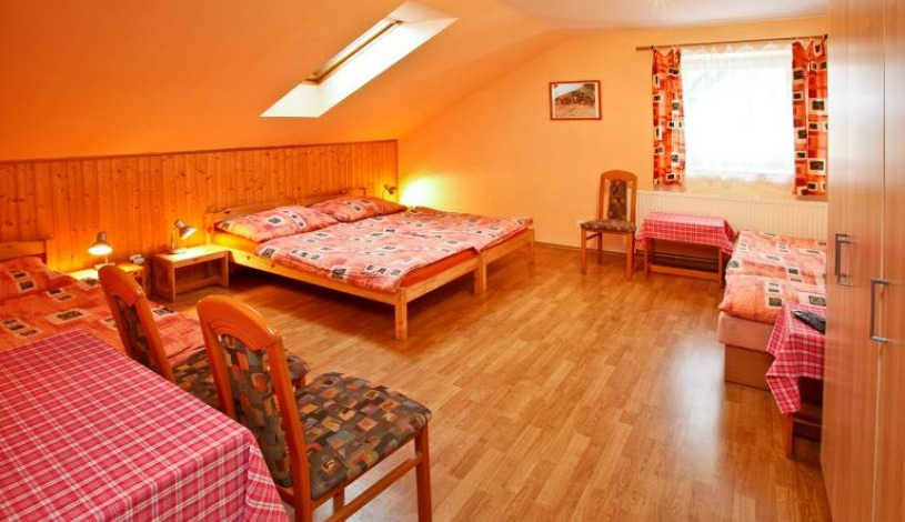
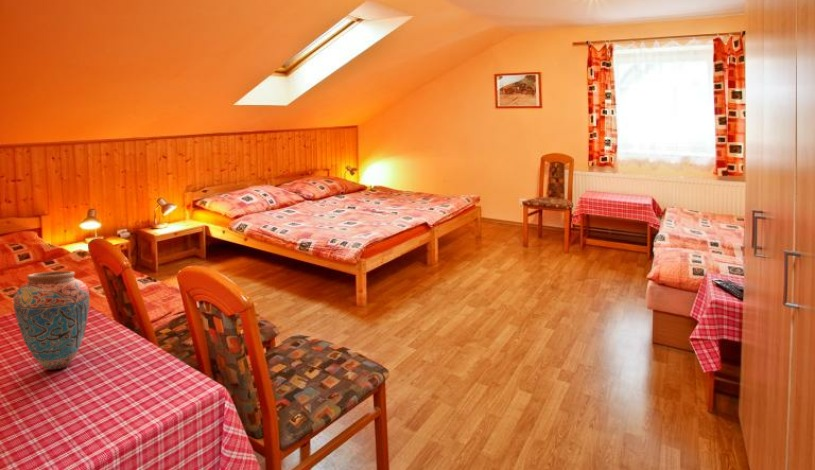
+ vase [12,270,91,371]
